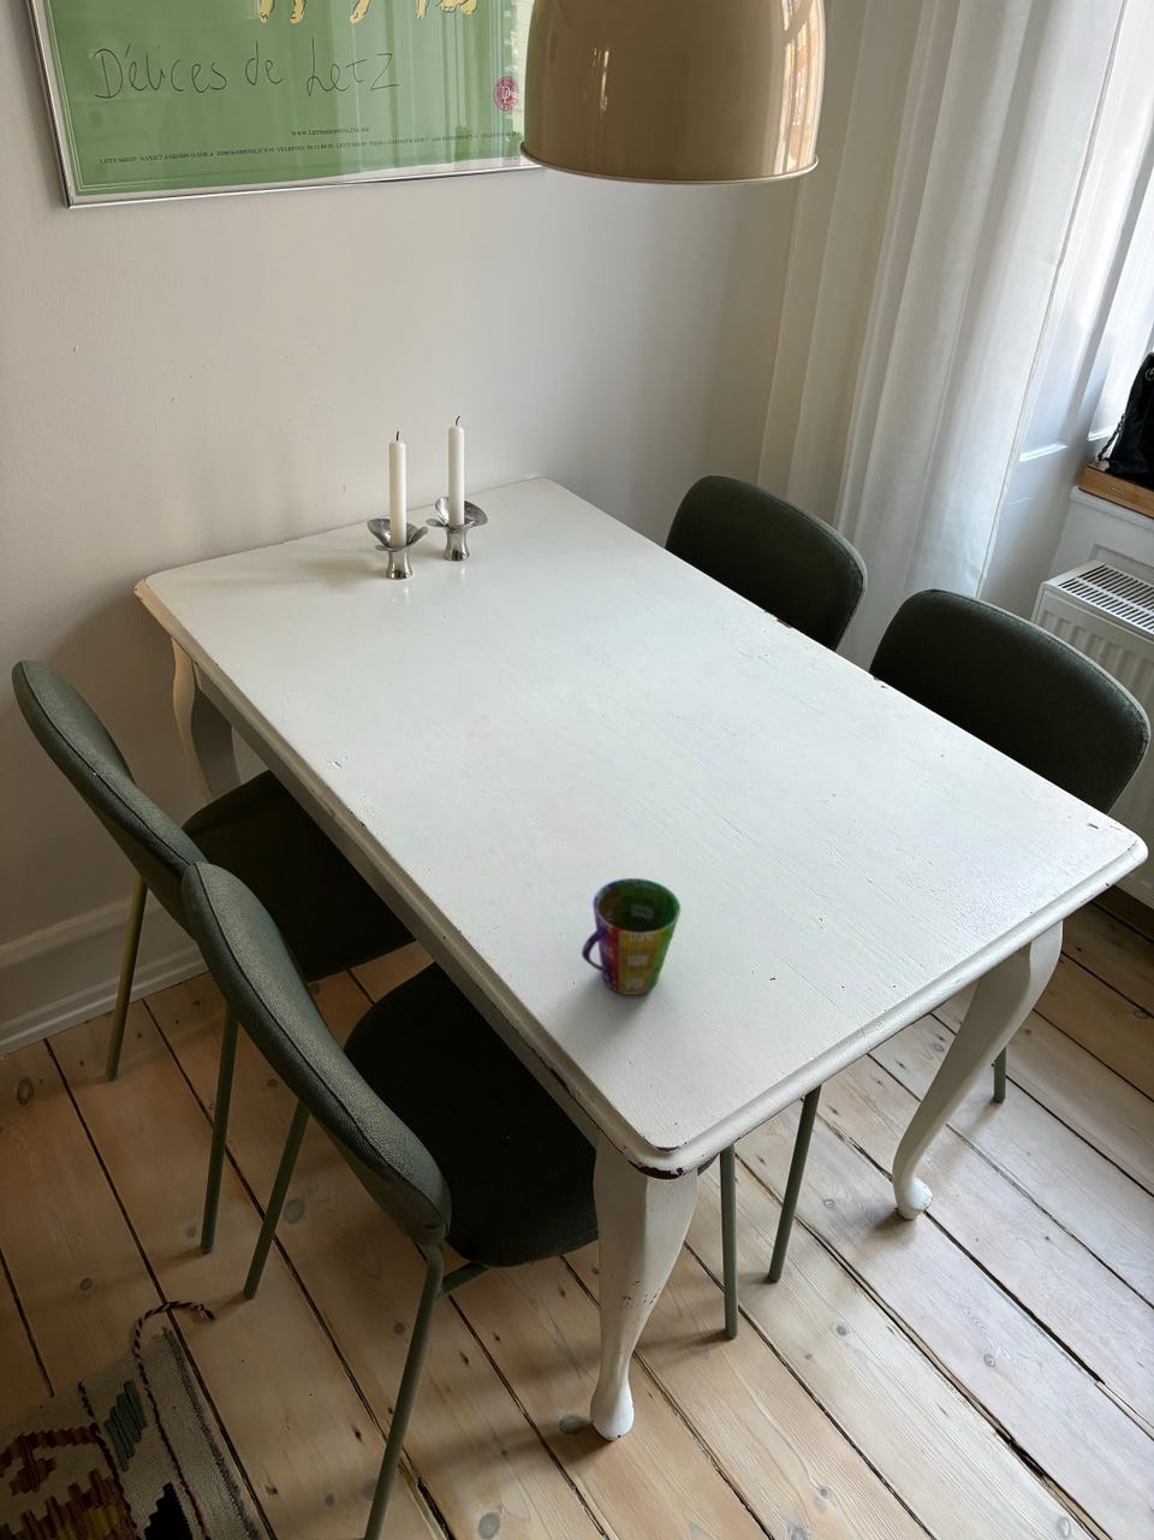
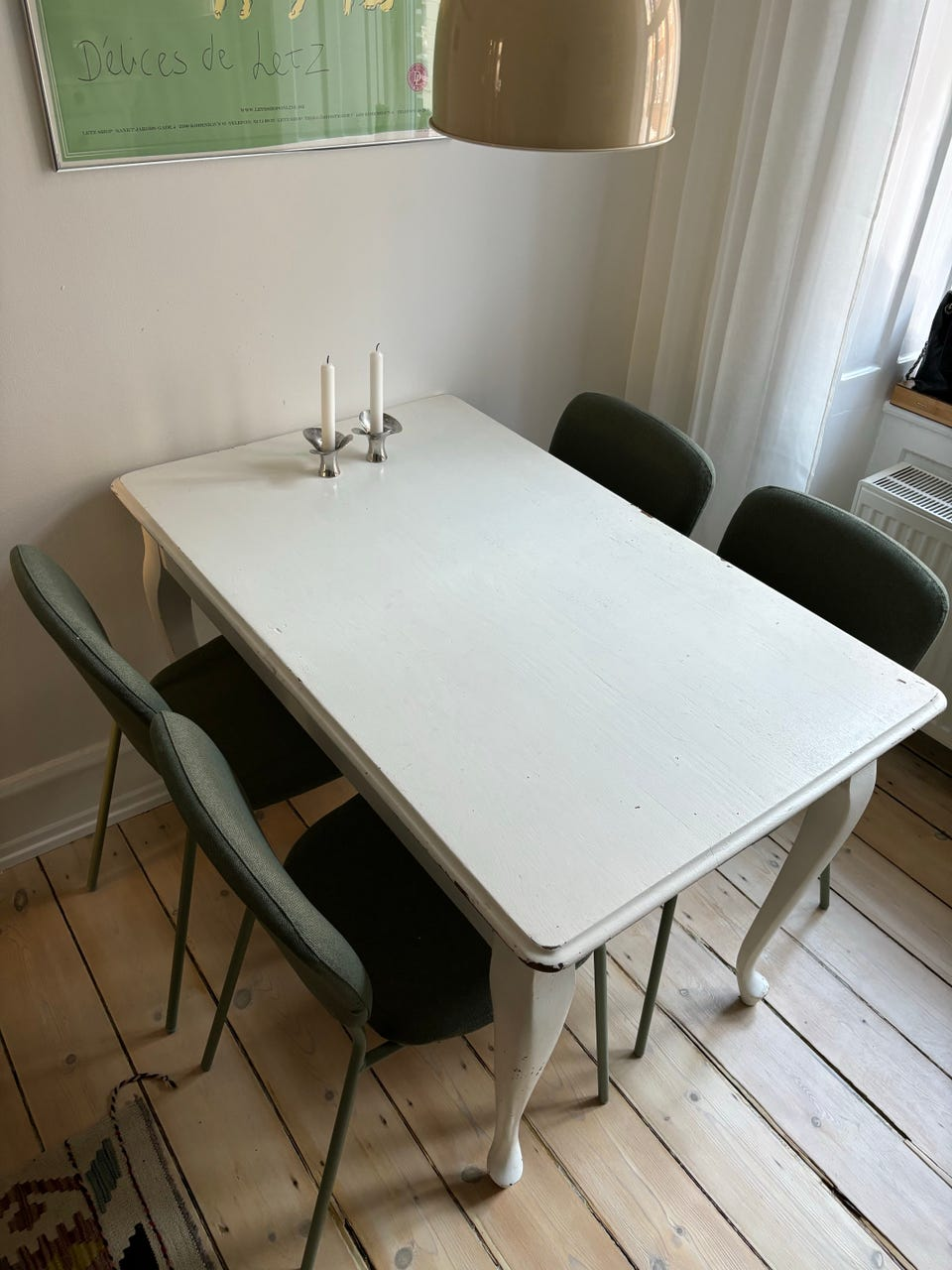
- cup [581,877,681,997]
